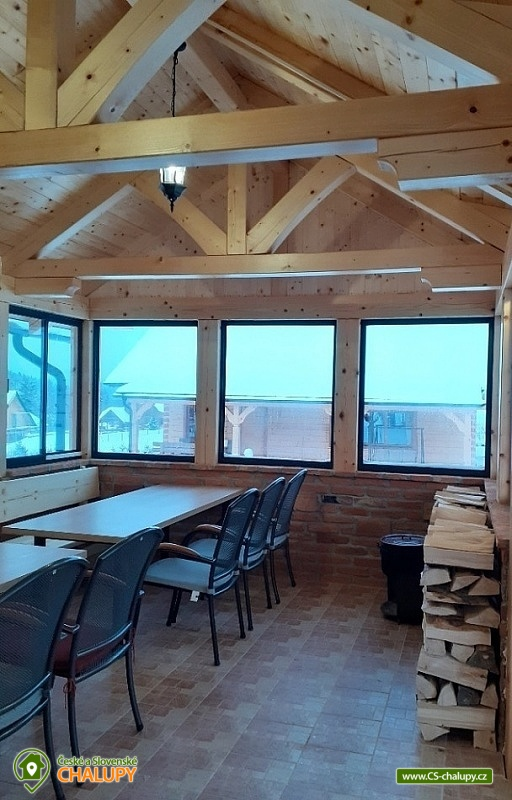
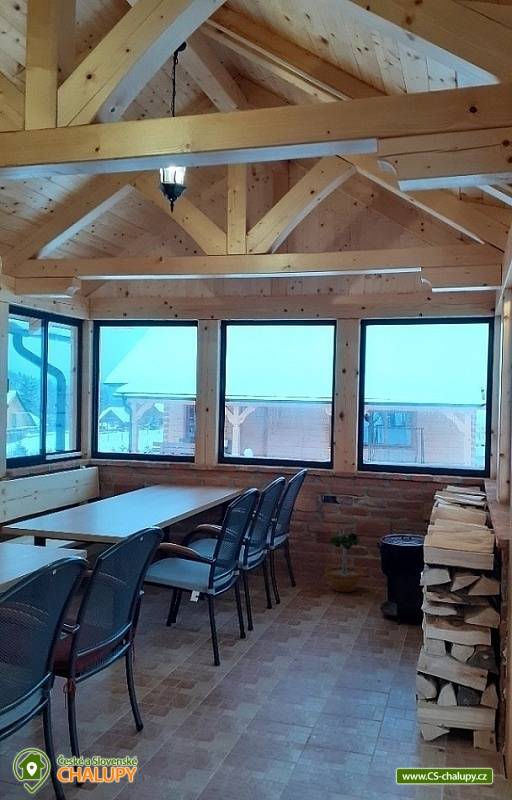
+ potted tree [324,524,364,593]
